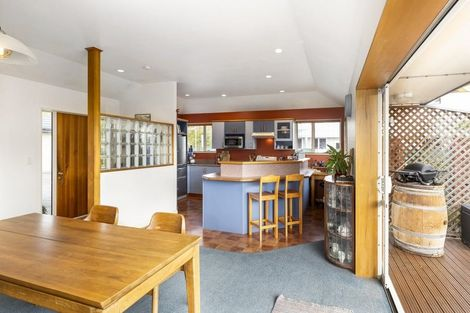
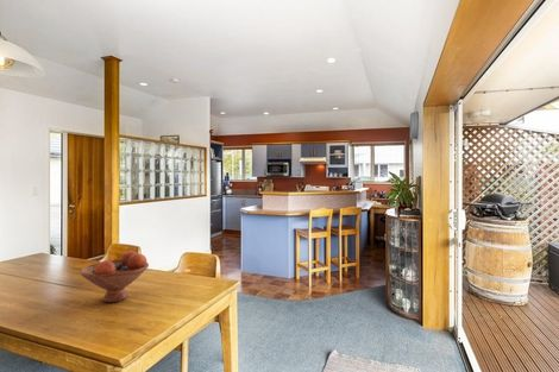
+ fruit bowl [78,250,150,303]
